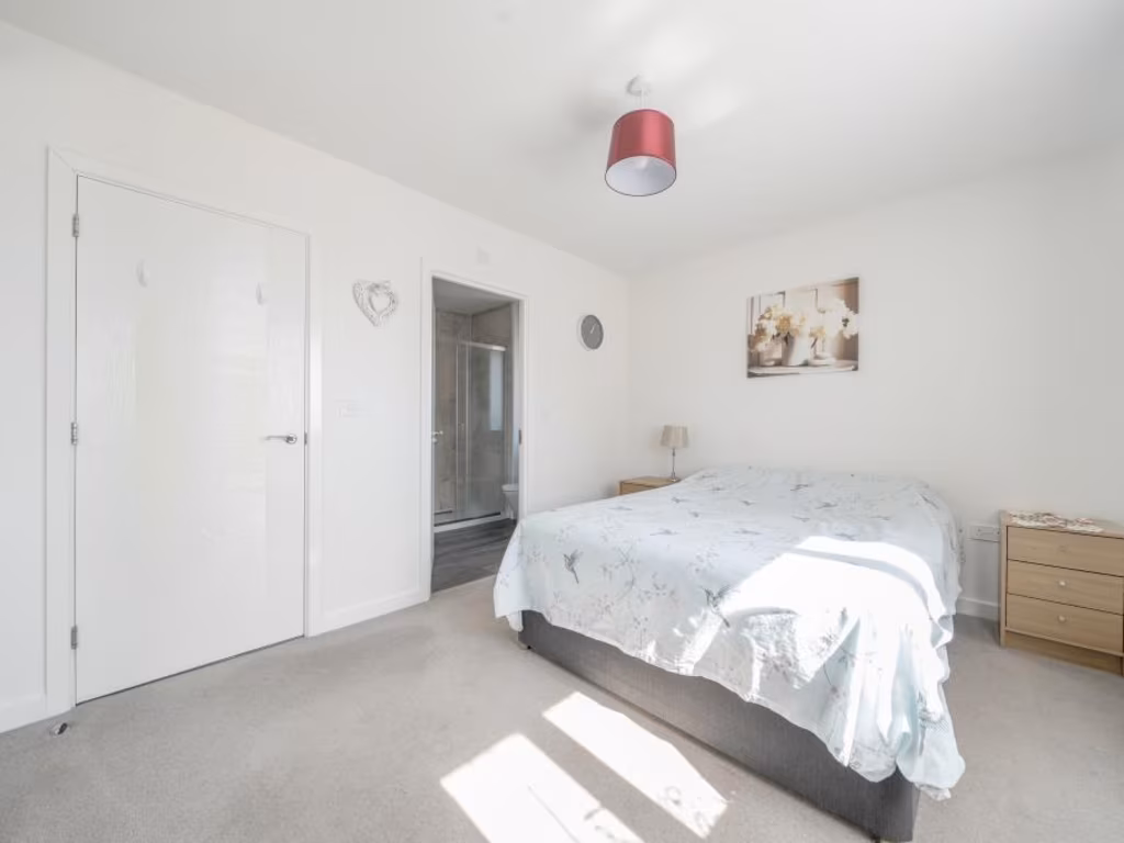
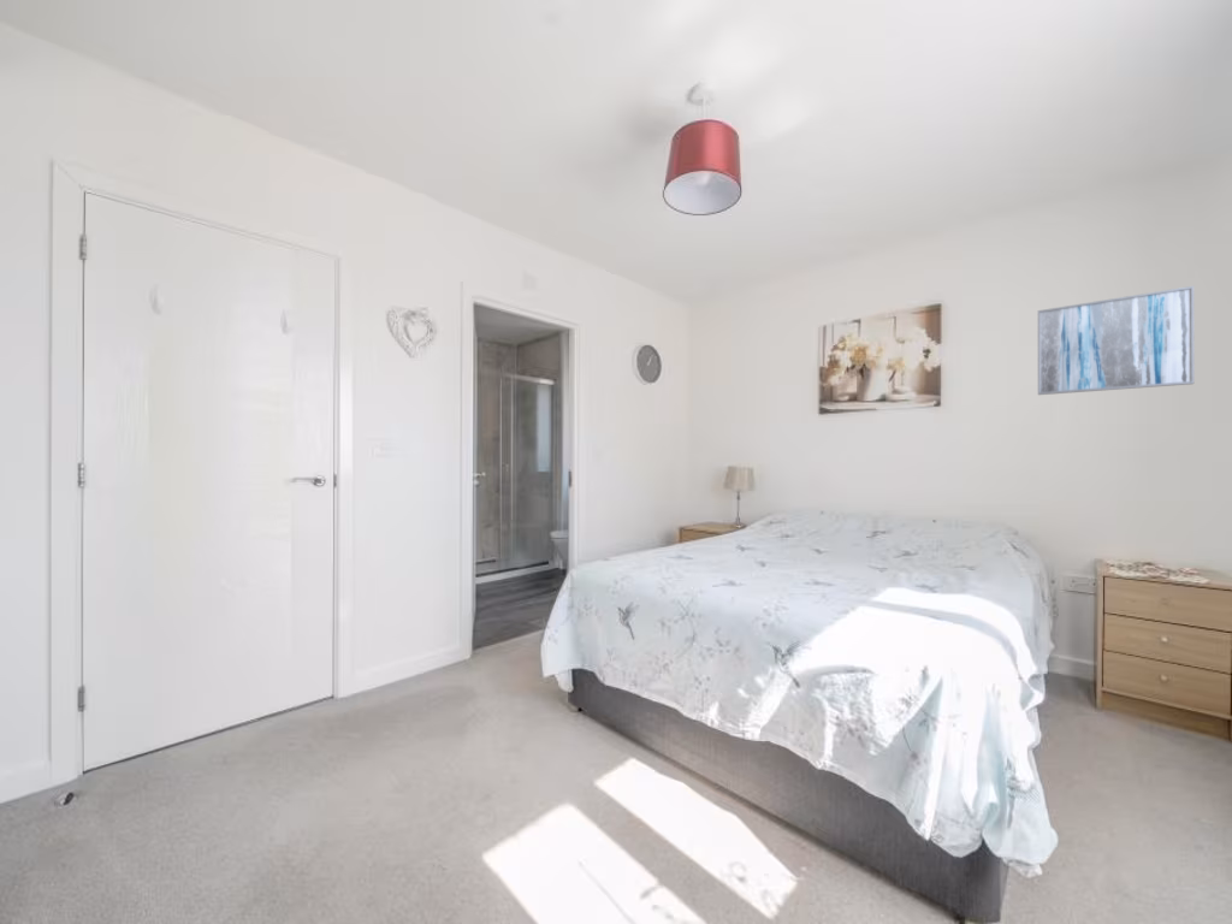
+ wall art [1037,285,1195,396]
